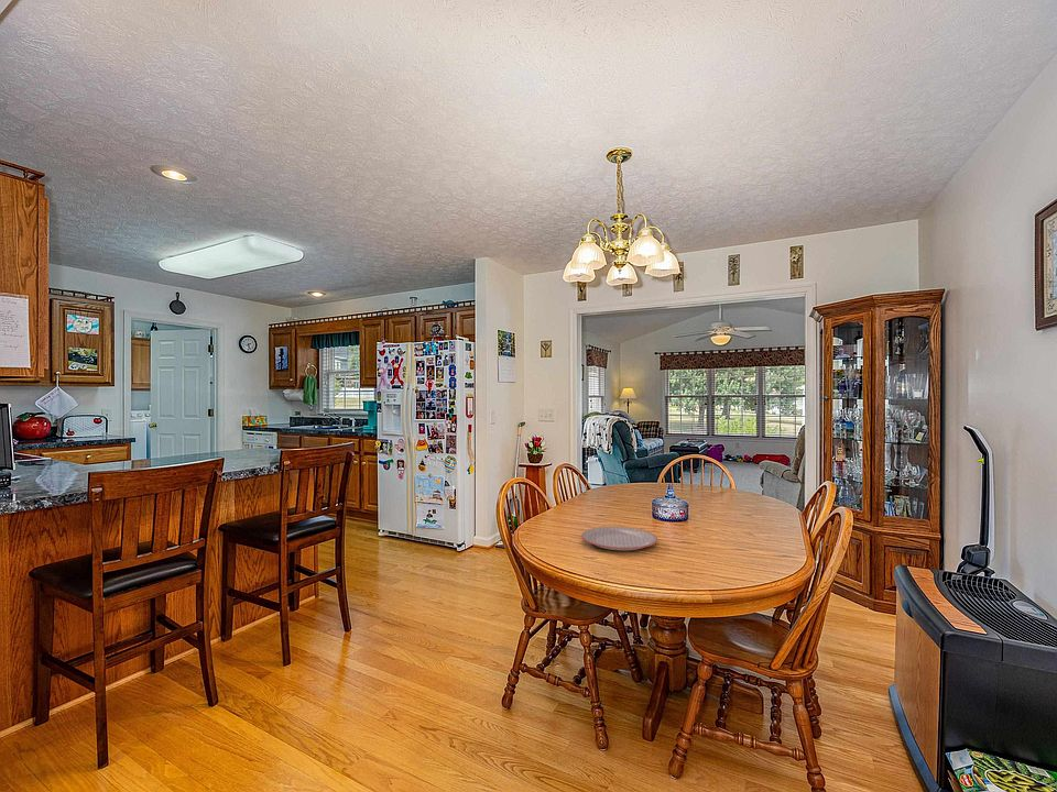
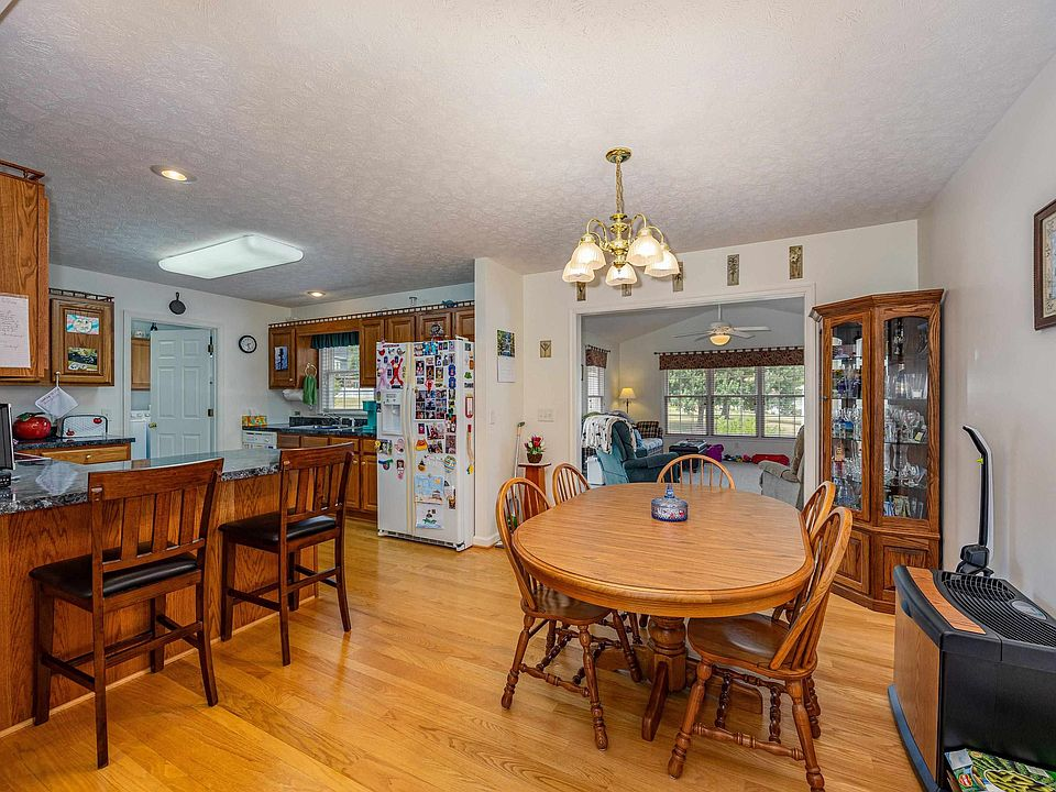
- plate [580,526,658,551]
